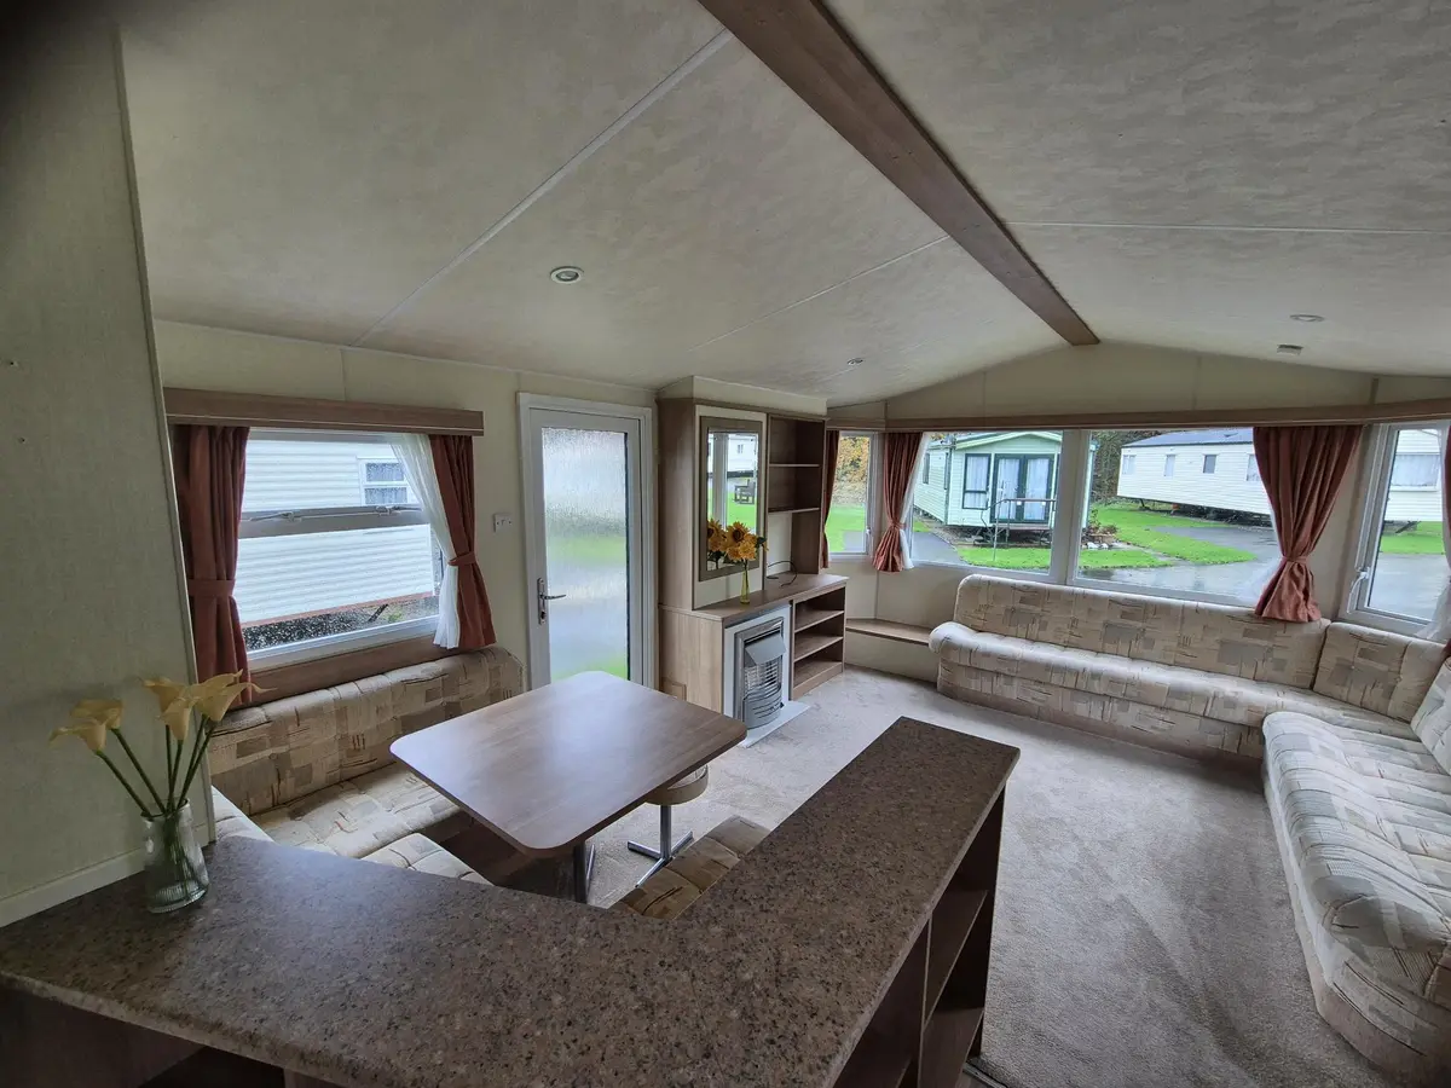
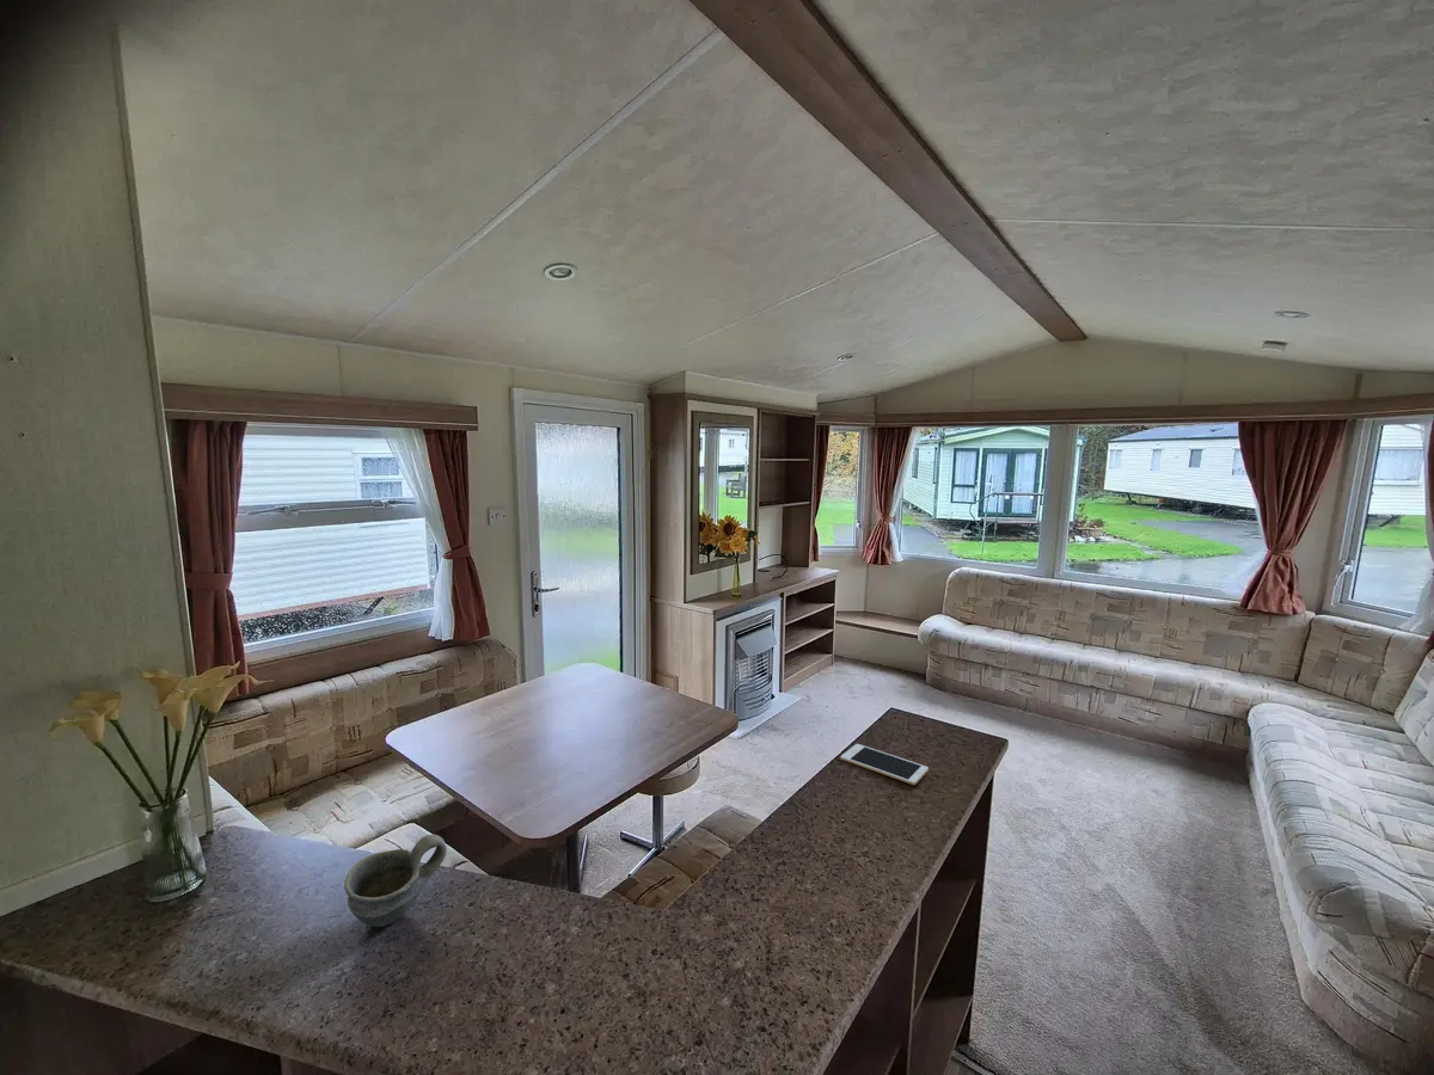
+ cup [343,834,448,928]
+ cell phone [840,743,930,786]
